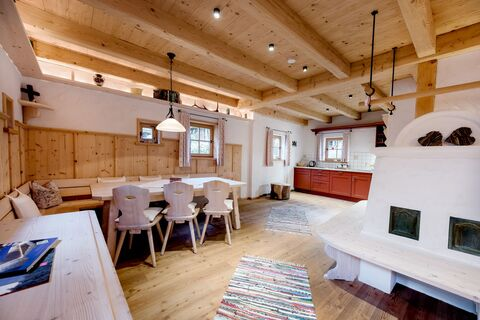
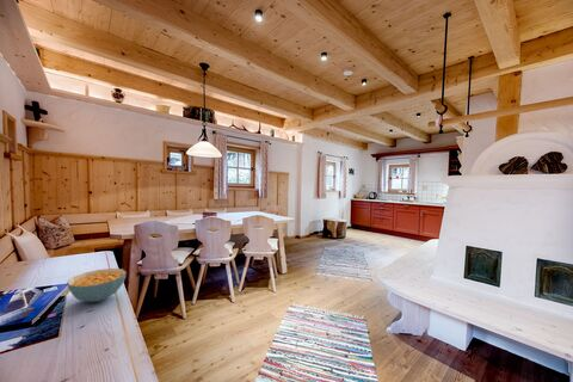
+ cereal bowl [66,267,128,303]
